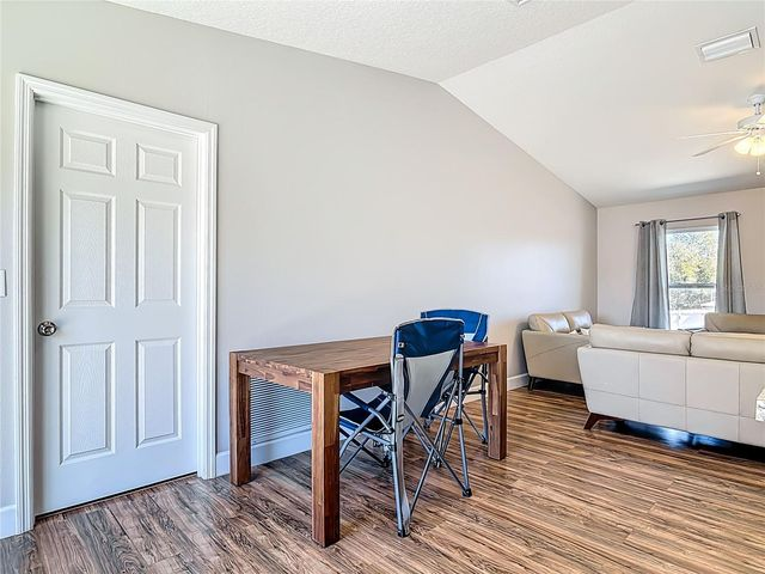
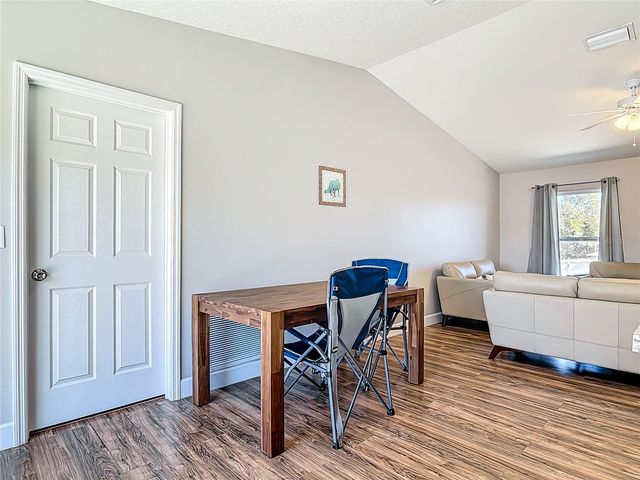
+ wall art [318,164,347,208]
